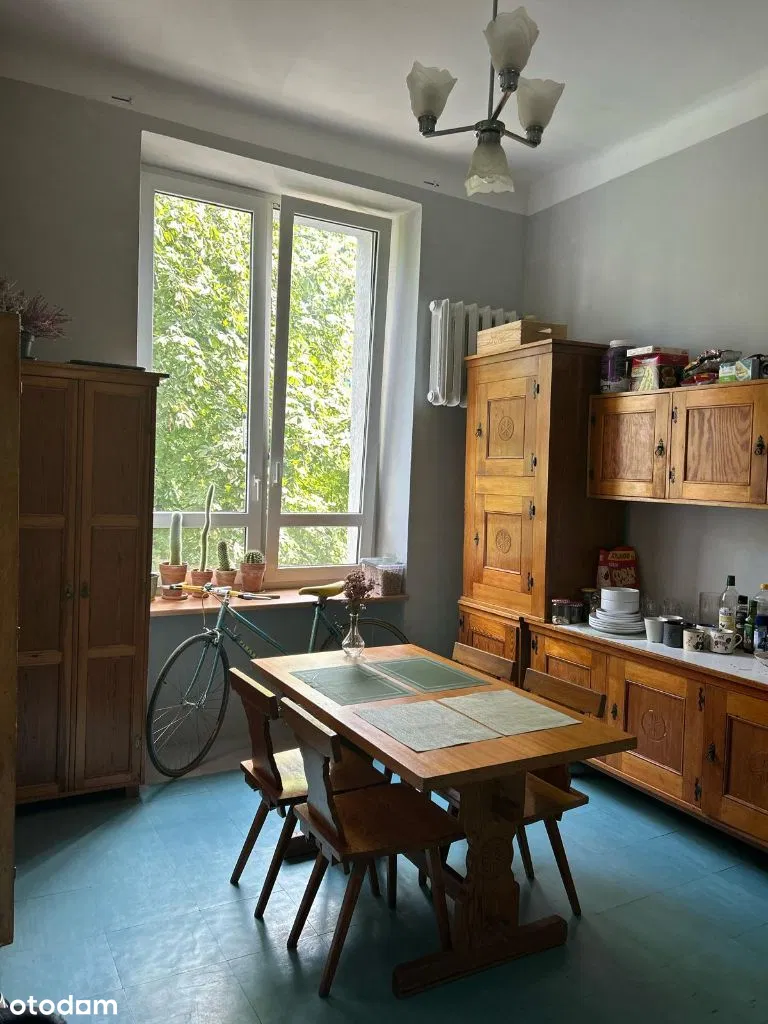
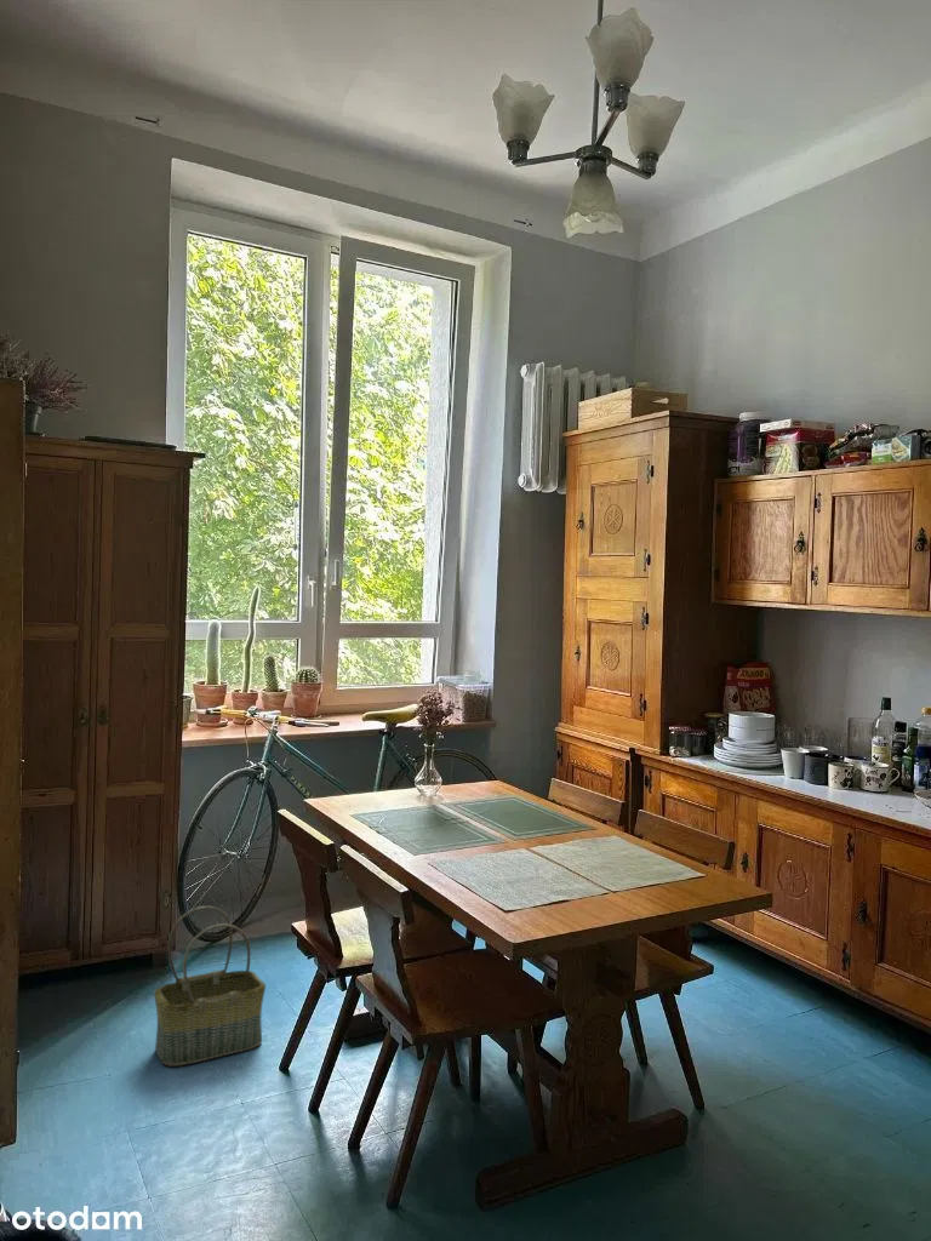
+ basket [153,905,267,1068]
